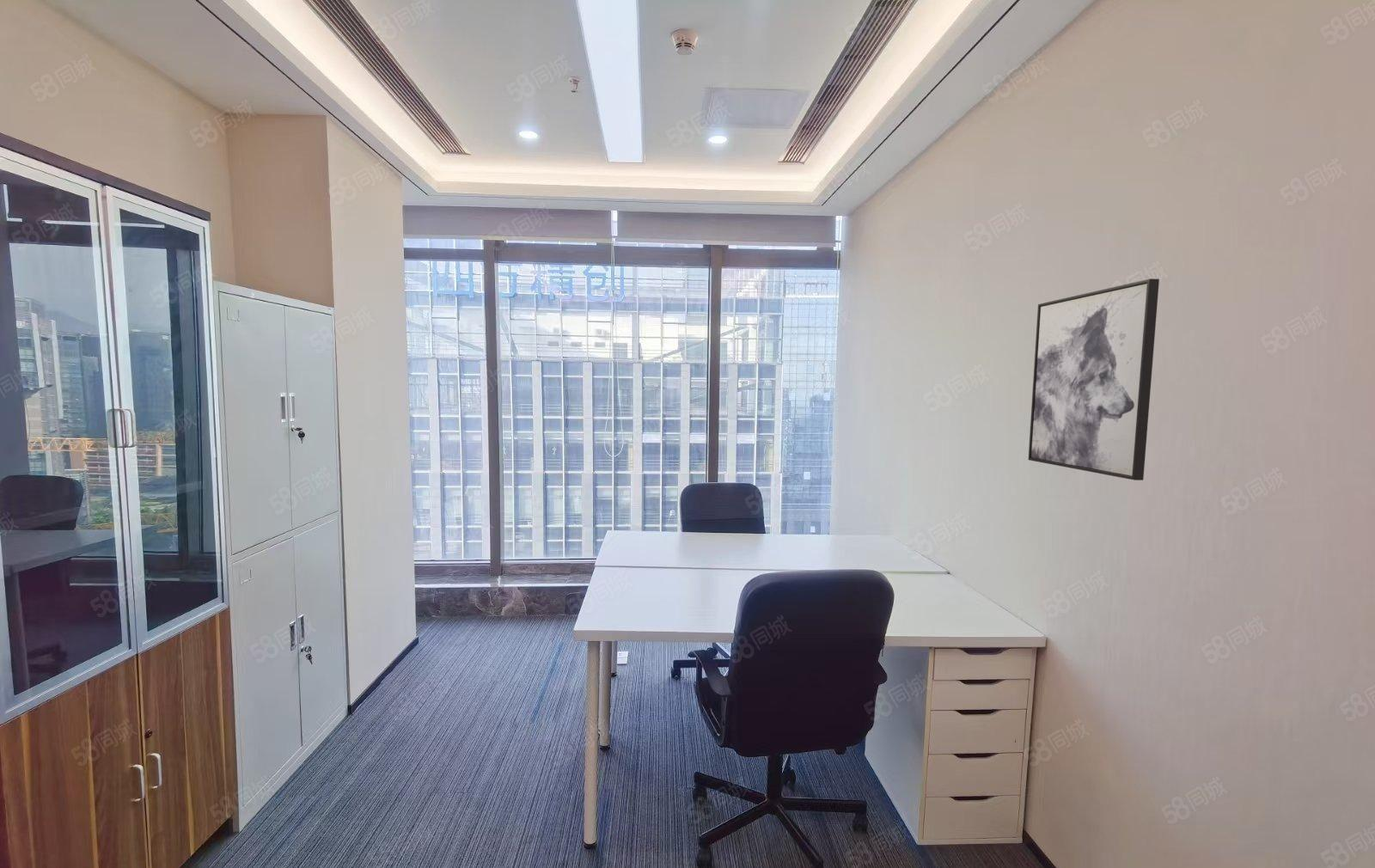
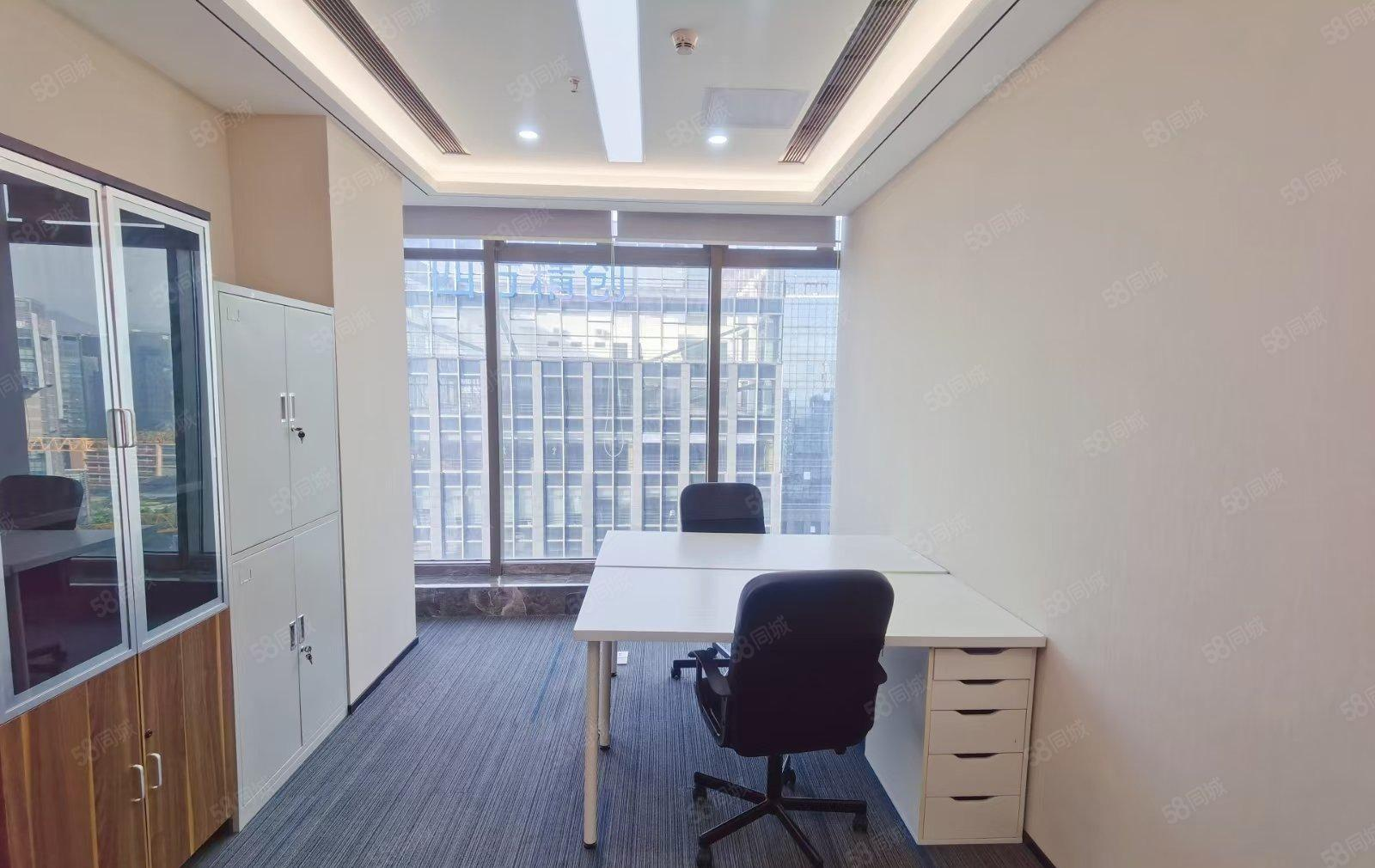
- wall art [1028,278,1160,481]
